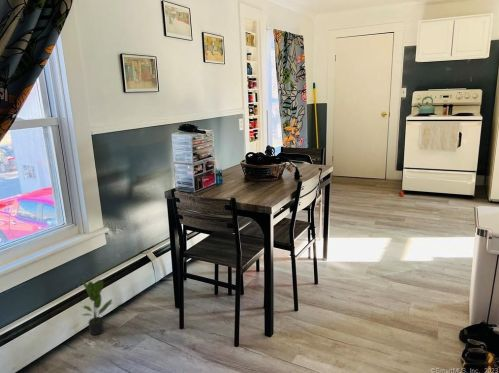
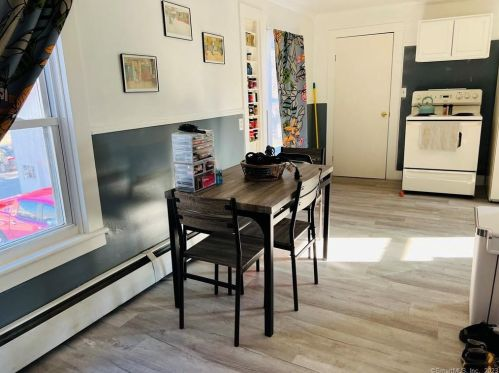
- potted plant [78,276,113,336]
